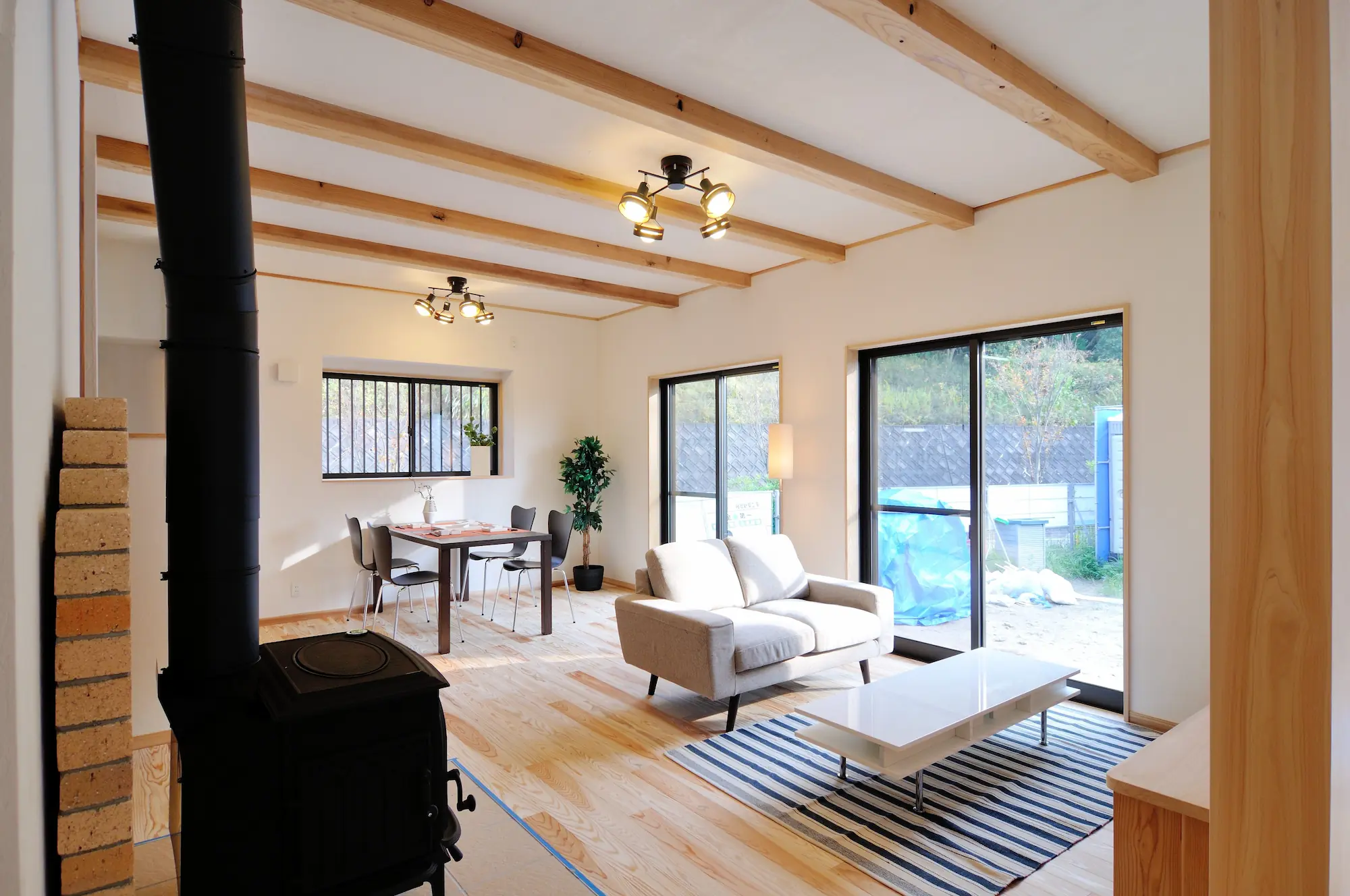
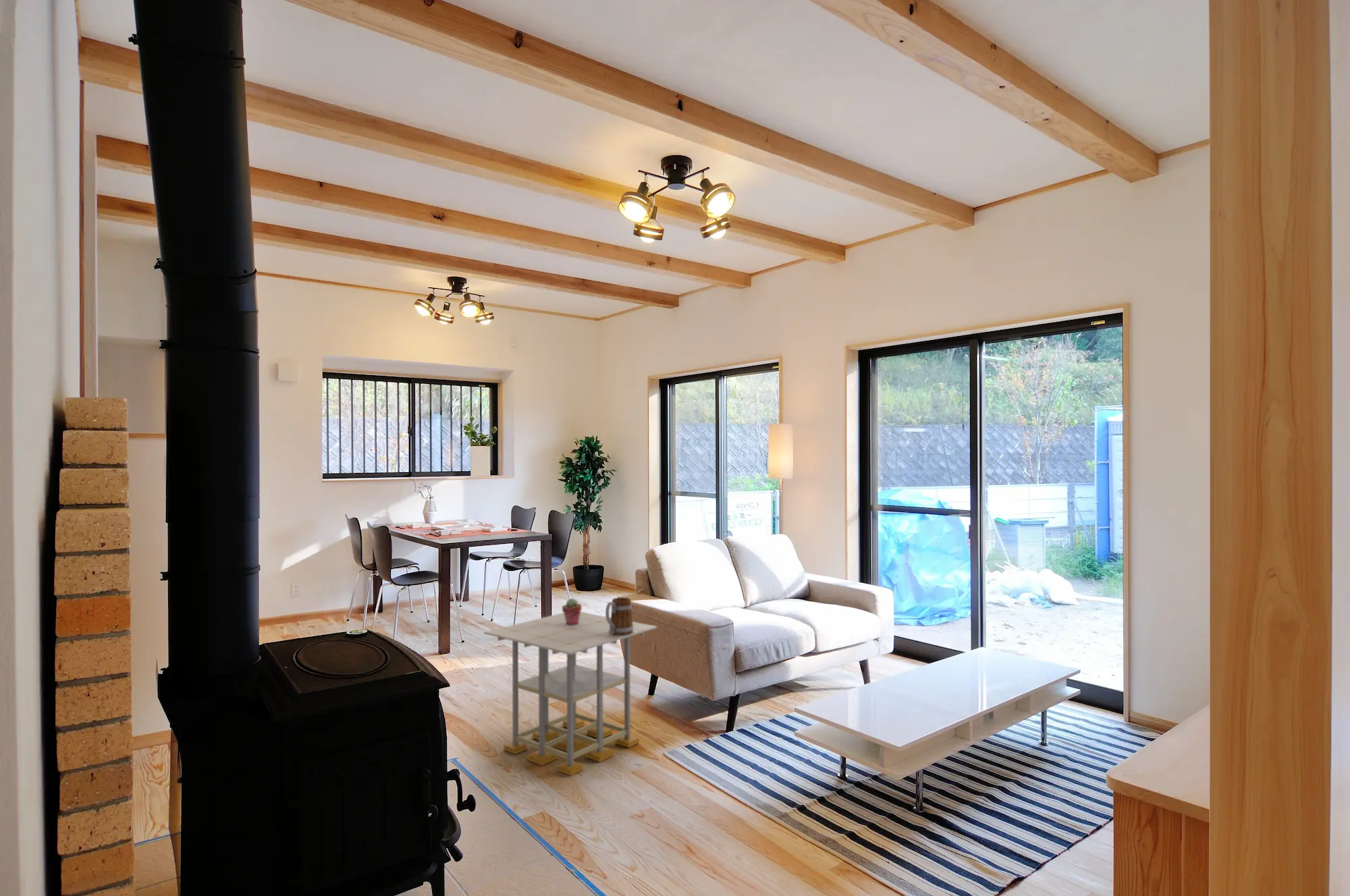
+ mug [605,596,633,636]
+ potted succulent [562,598,583,625]
+ side table [483,611,657,777]
